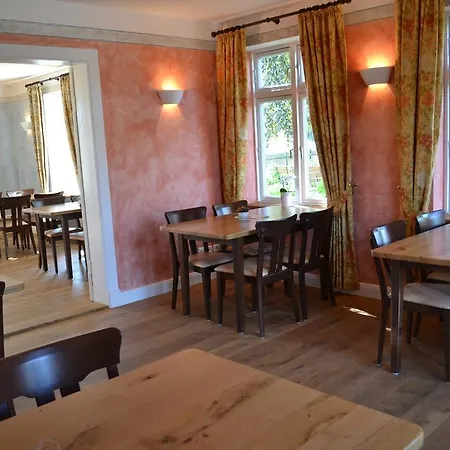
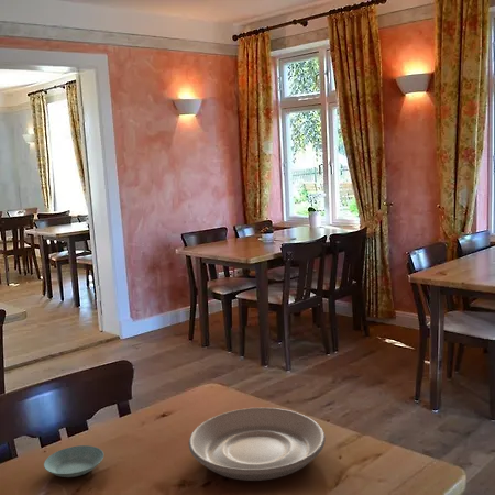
+ plate [188,407,327,482]
+ saucer [43,444,105,479]
